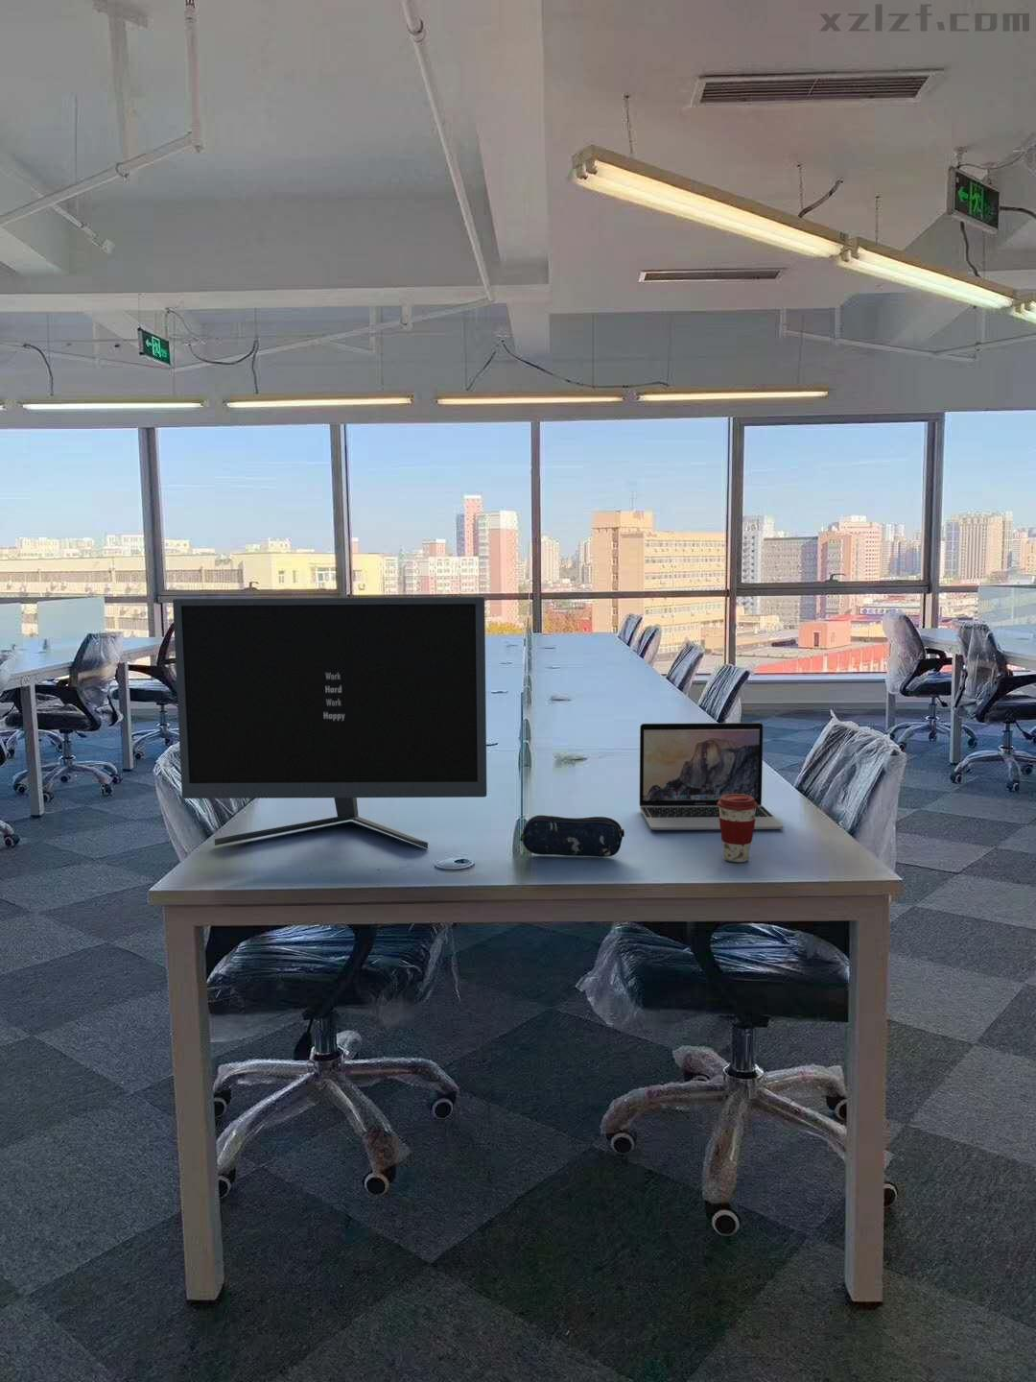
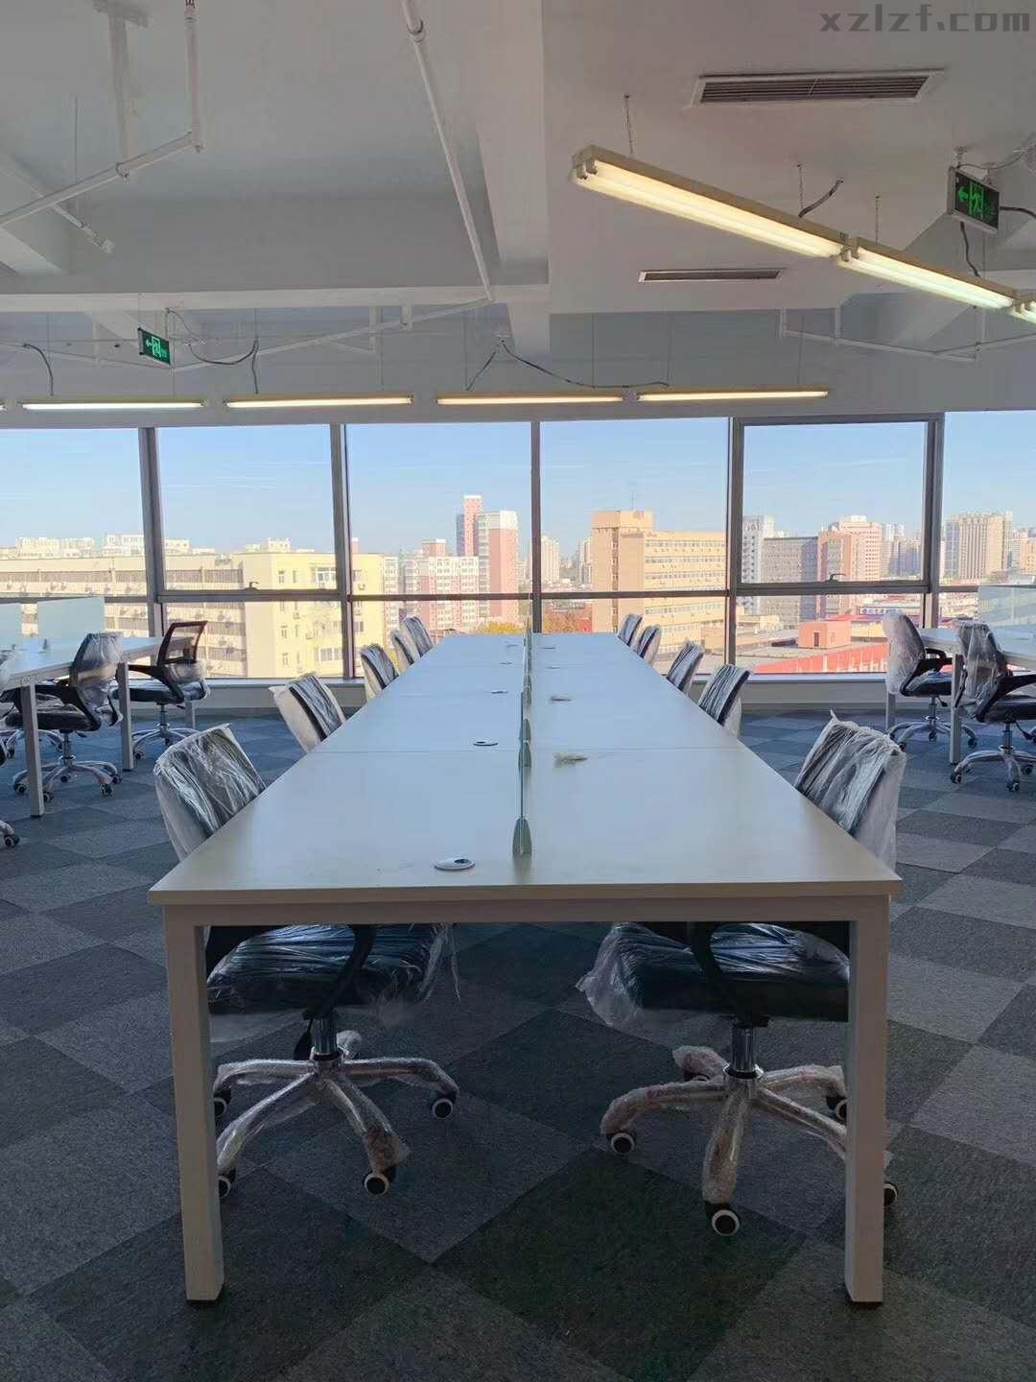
- coffee cup [717,793,757,863]
- monitor [172,596,488,850]
- laptop [639,721,785,831]
- pencil case [519,814,626,857]
